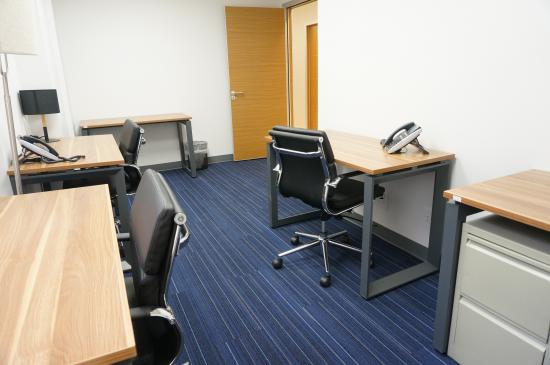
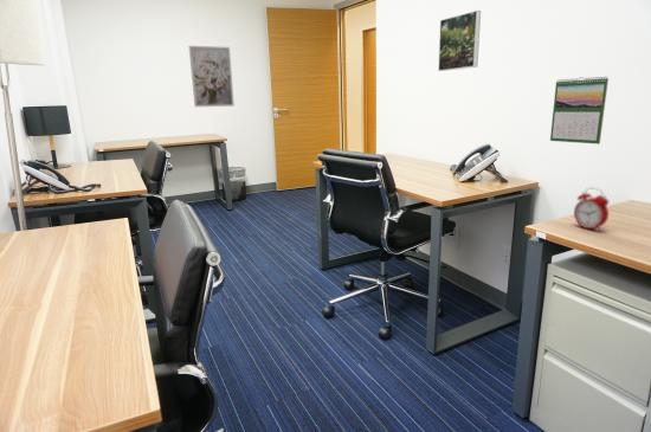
+ alarm clock [573,187,610,232]
+ wall art [188,45,236,108]
+ calendar [549,76,610,146]
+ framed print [437,9,482,72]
